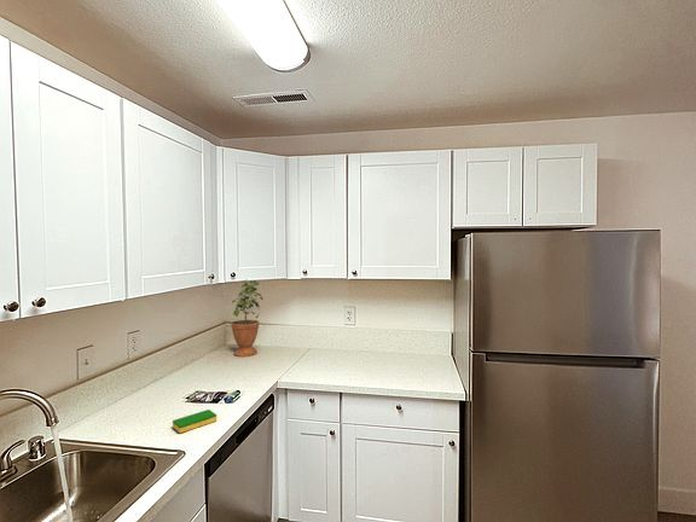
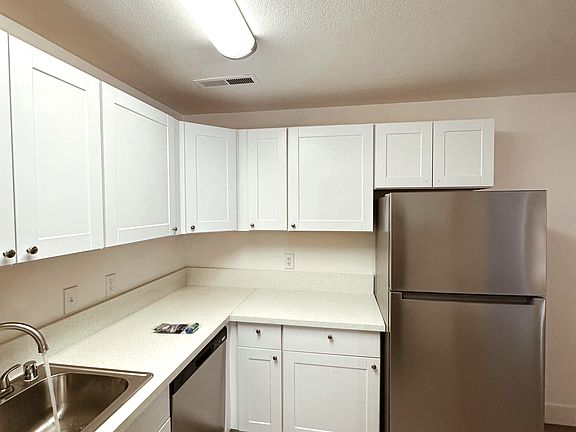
- dish sponge [172,408,218,434]
- potted plant [230,280,263,358]
